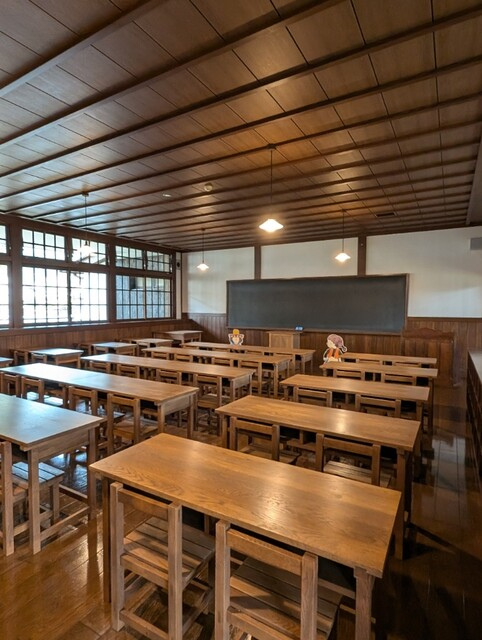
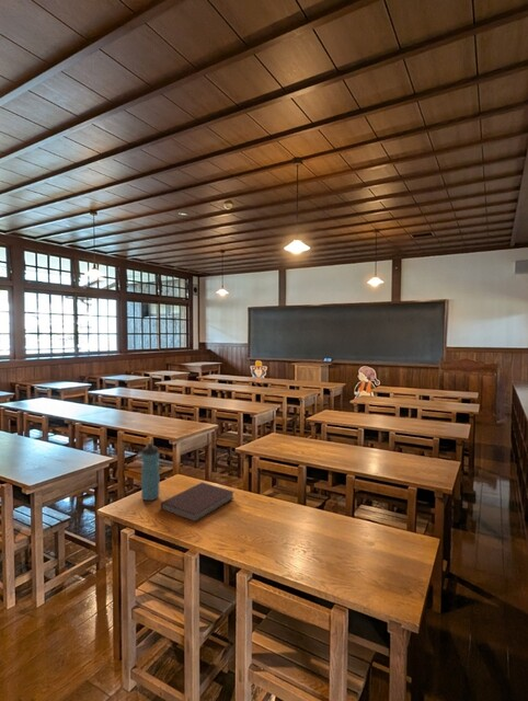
+ notebook [160,481,234,524]
+ water bottle [140,443,160,502]
